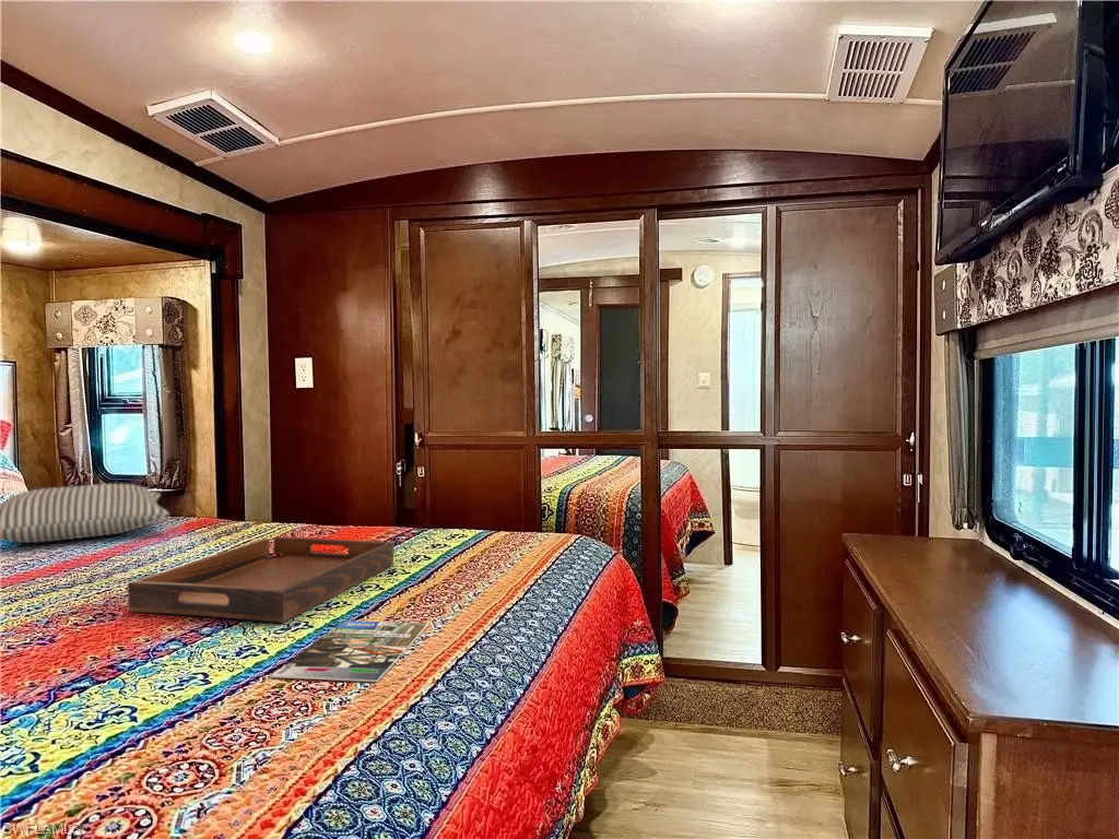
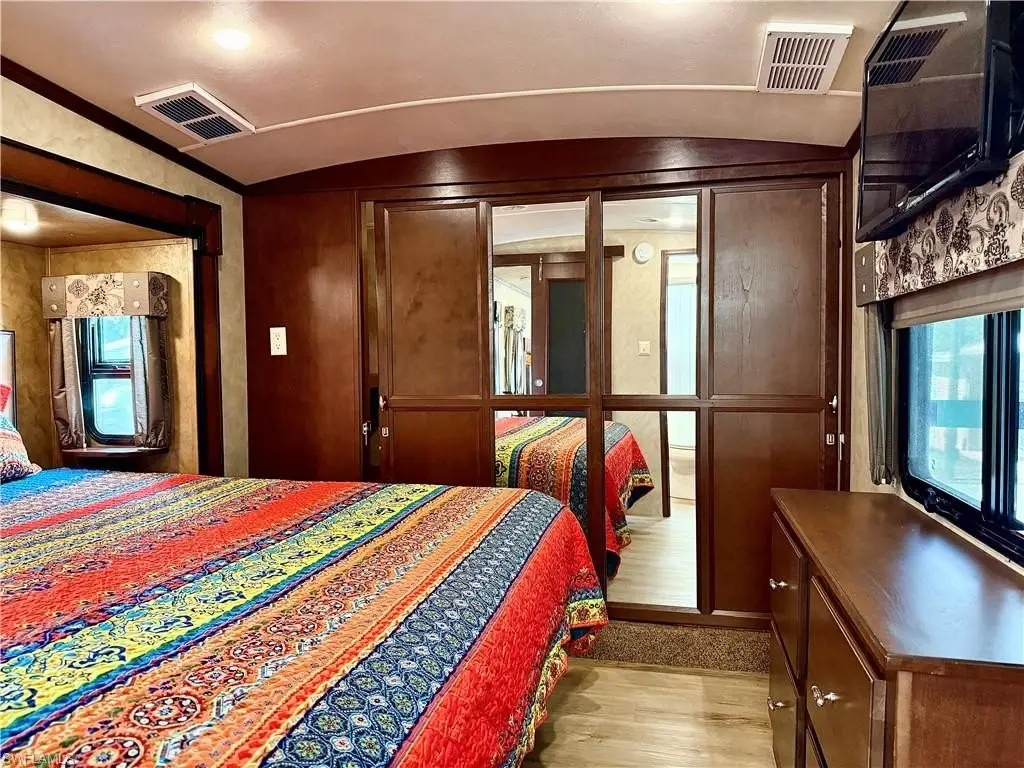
- pillow [0,483,170,544]
- serving tray [127,535,394,624]
- magazine [270,619,429,683]
